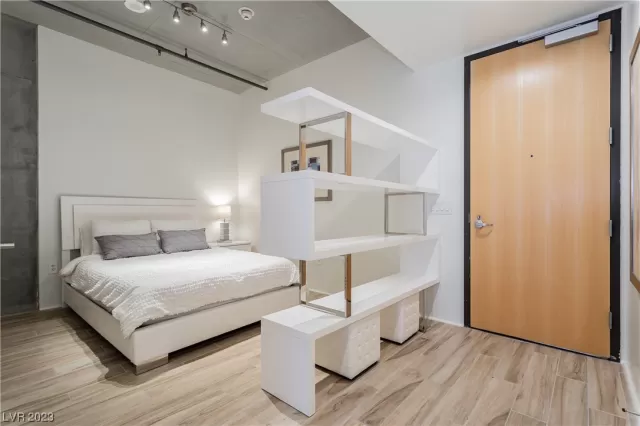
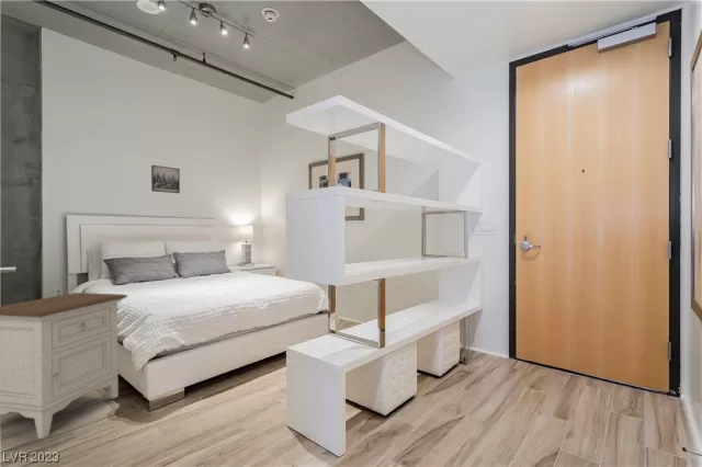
+ wall art [150,164,181,194]
+ nightstand [0,292,128,440]
